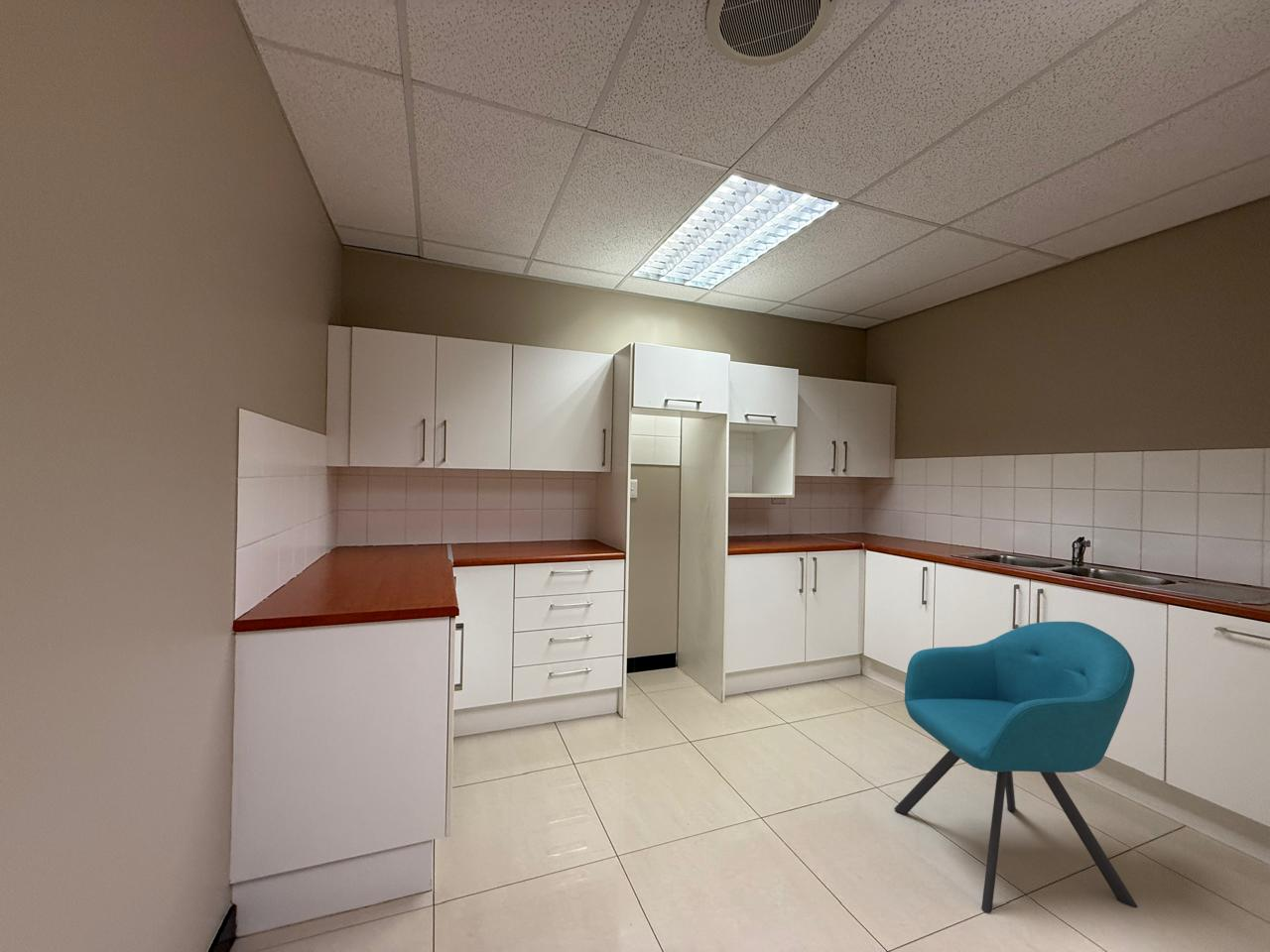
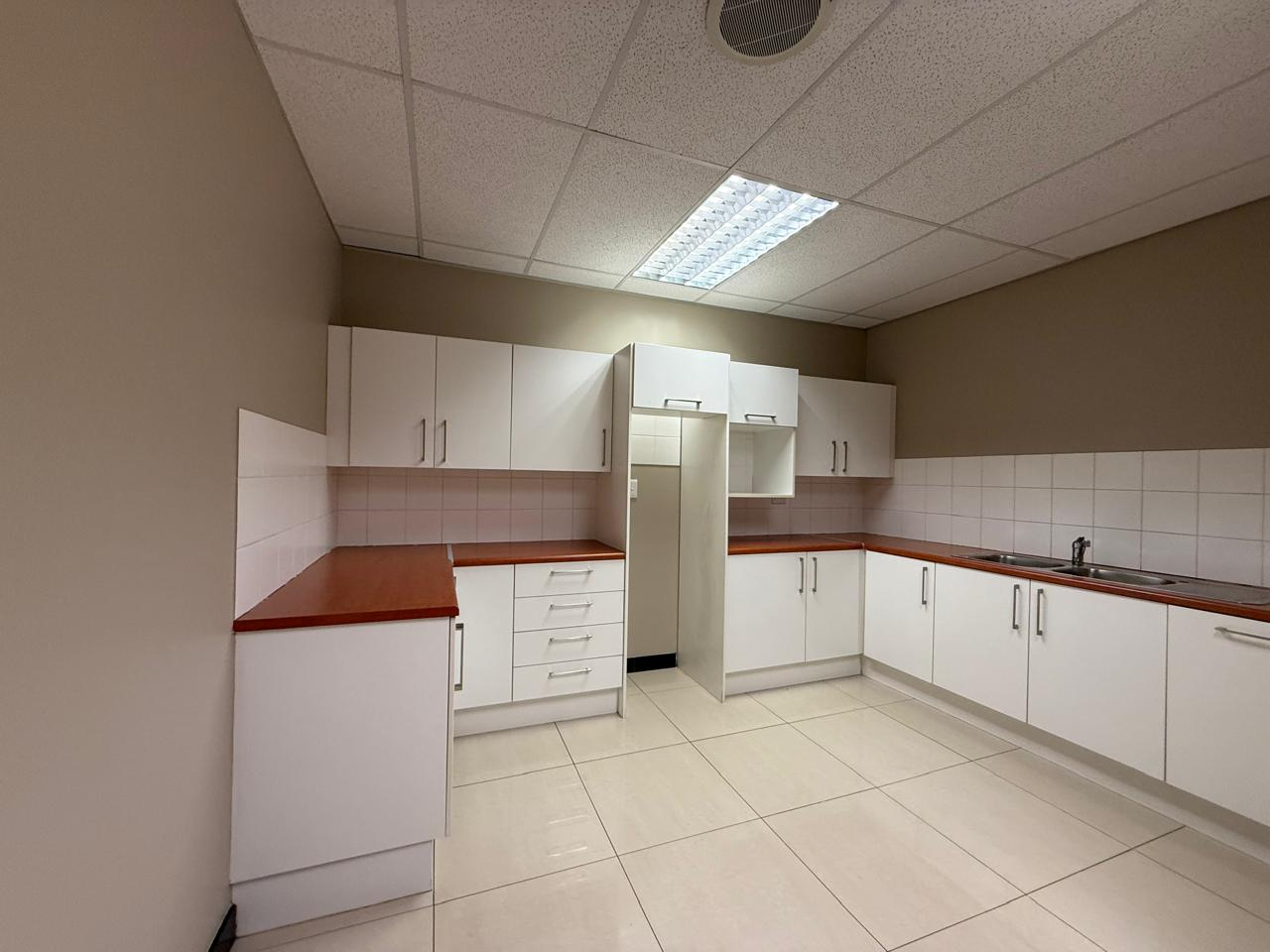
- chair [894,621,1139,914]
